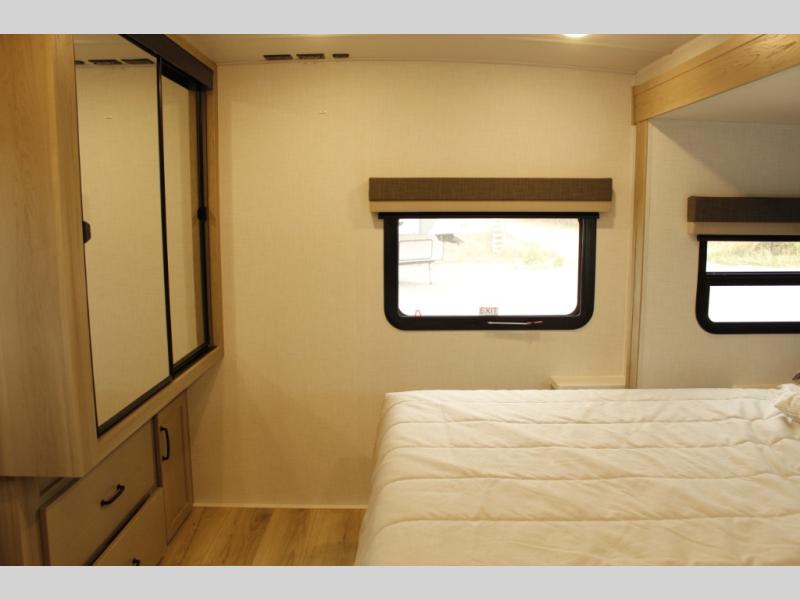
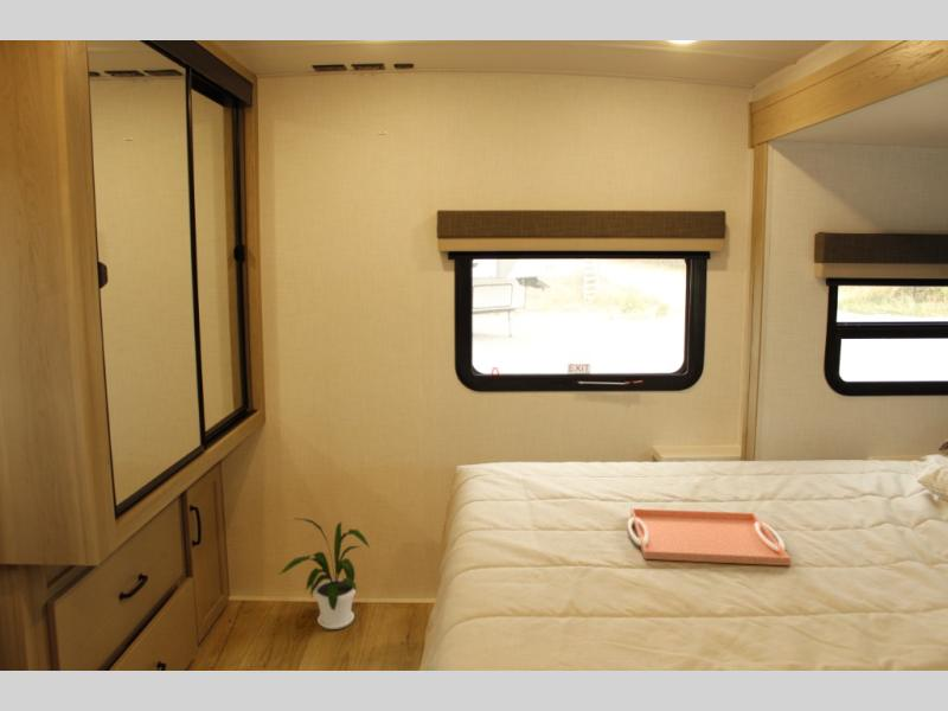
+ serving tray [627,507,792,566]
+ house plant [278,517,371,630]
